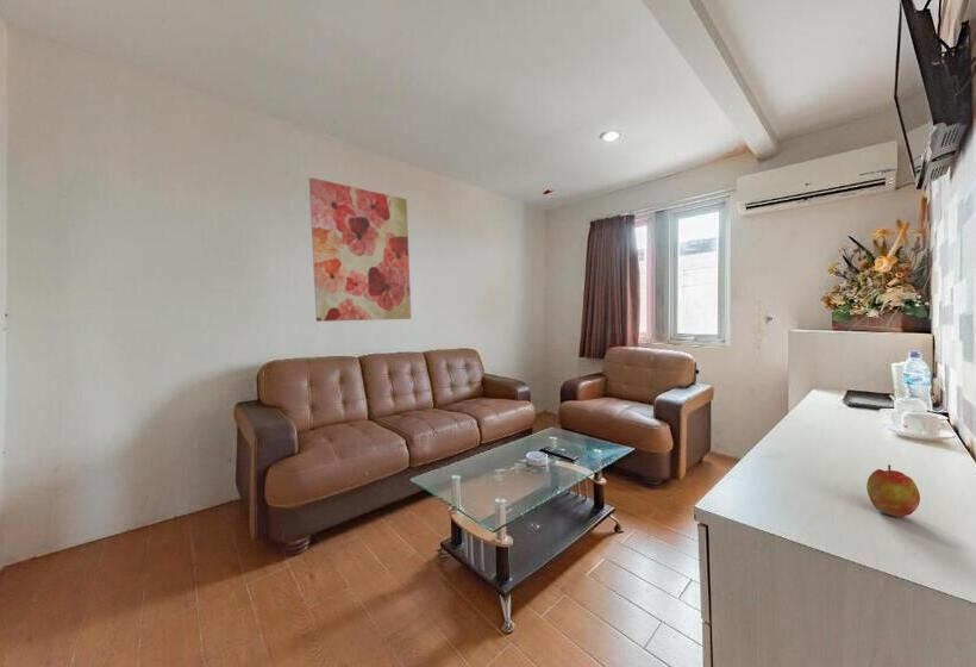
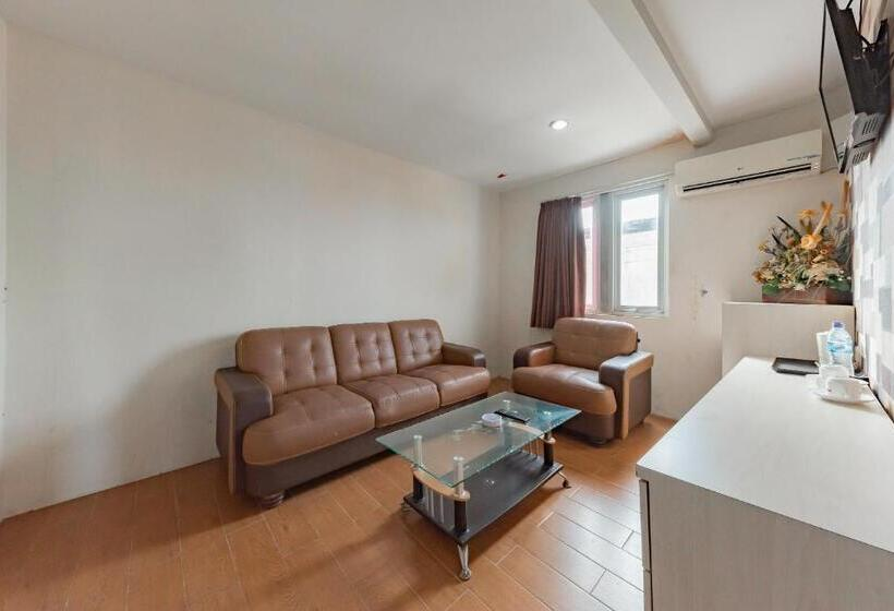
- apple [865,463,921,518]
- wall art [308,176,413,323]
